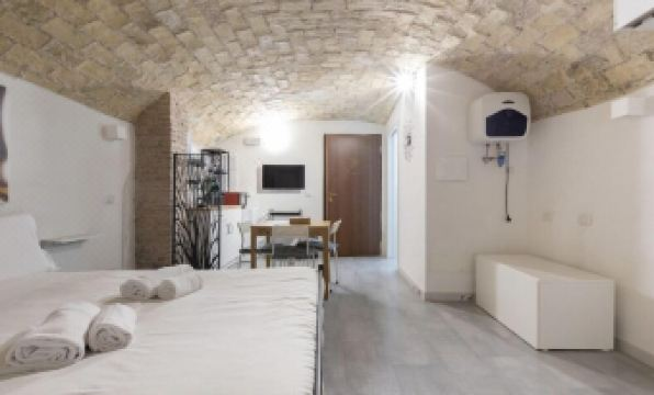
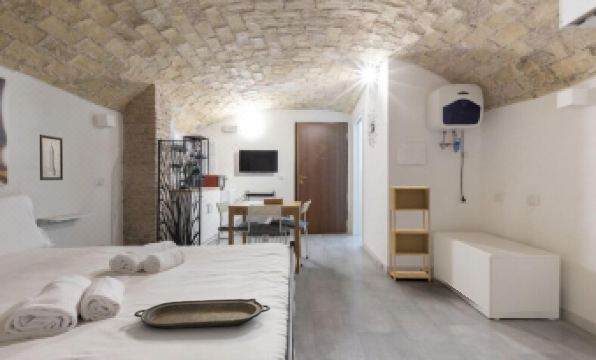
+ wall art [39,134,64,181]
+ shelving unit [389,186,431,282]
+ serving tray [133,298,271,329]
